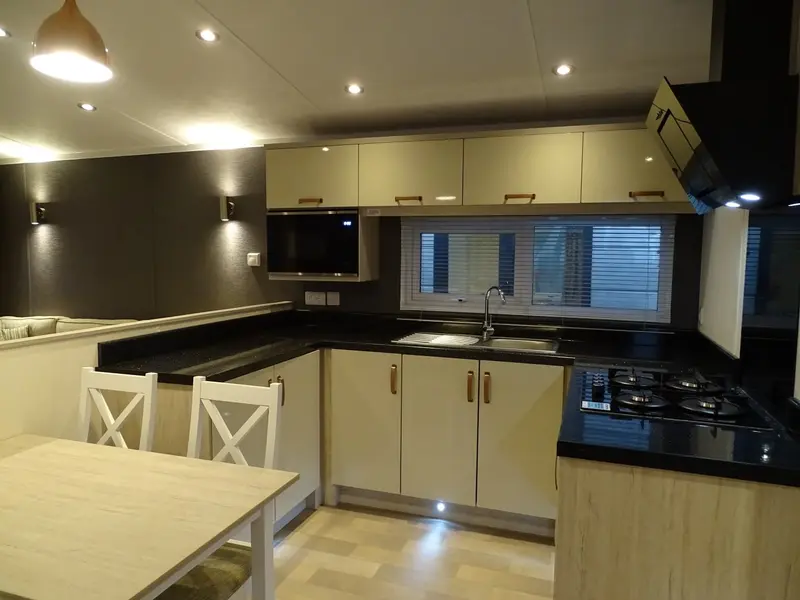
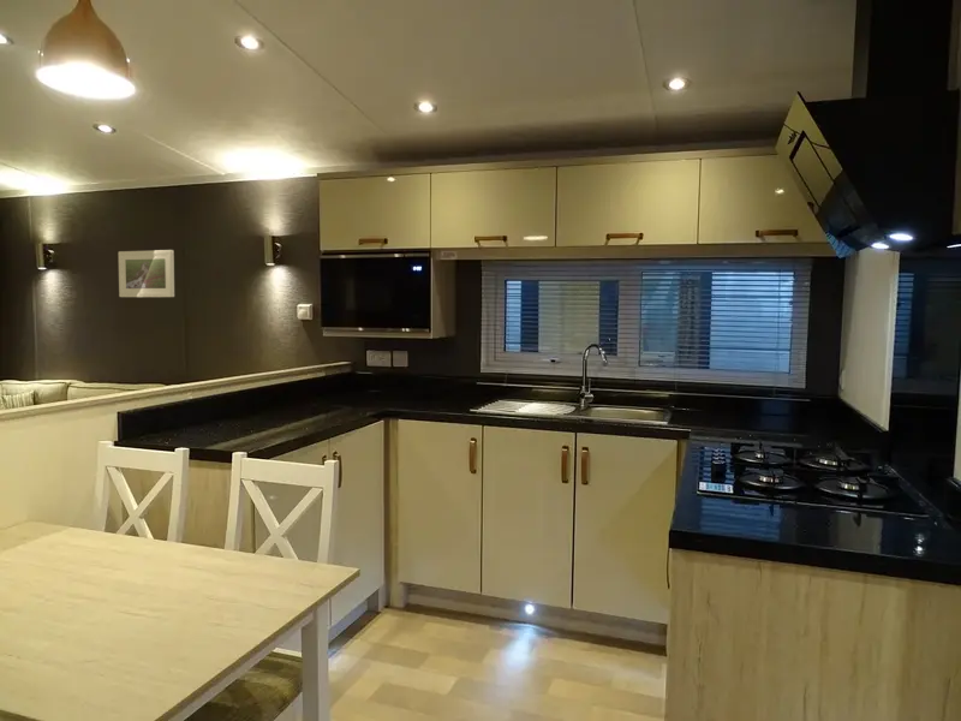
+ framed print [118,249,175,298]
